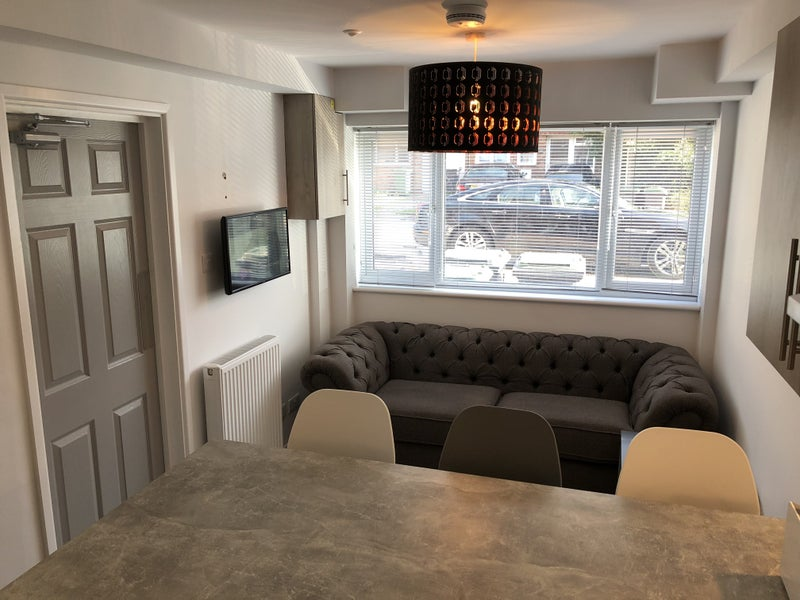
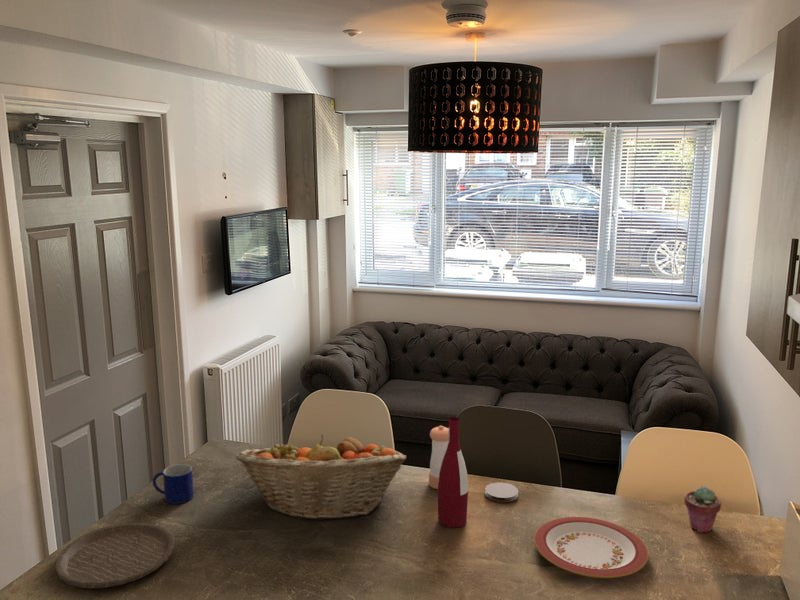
+ coaster [484,482,519,503]
+ plate [533,516,649,579]
+ alcohol [437,416,469,528]
+ plate [54,522,175,589]
+ potted succulent [683,486,722,534]
+ mug [152,463,195,505]
+ pepper shaker [428,425,449,490]
+ fruit basket [235,434,407,521]
